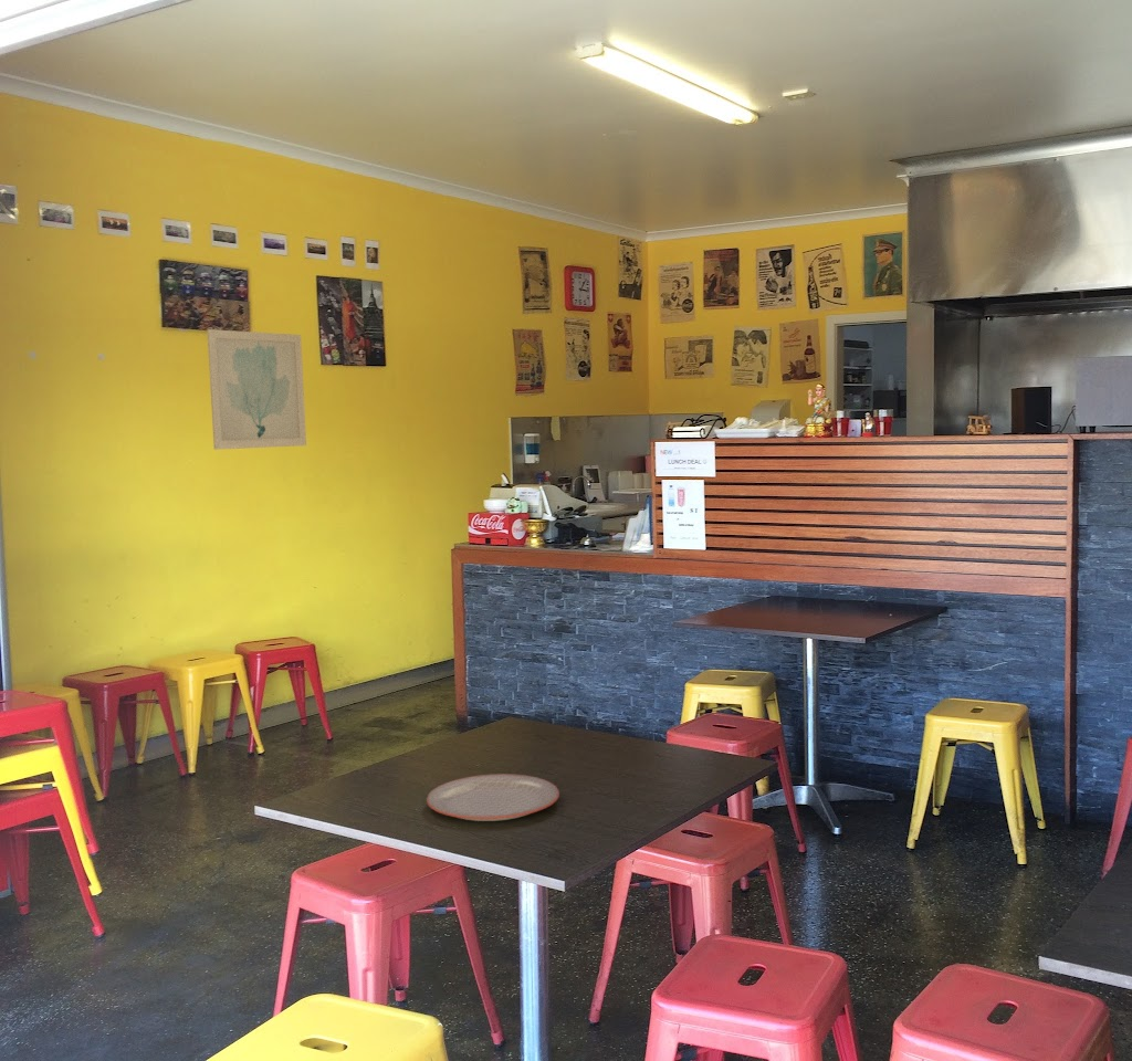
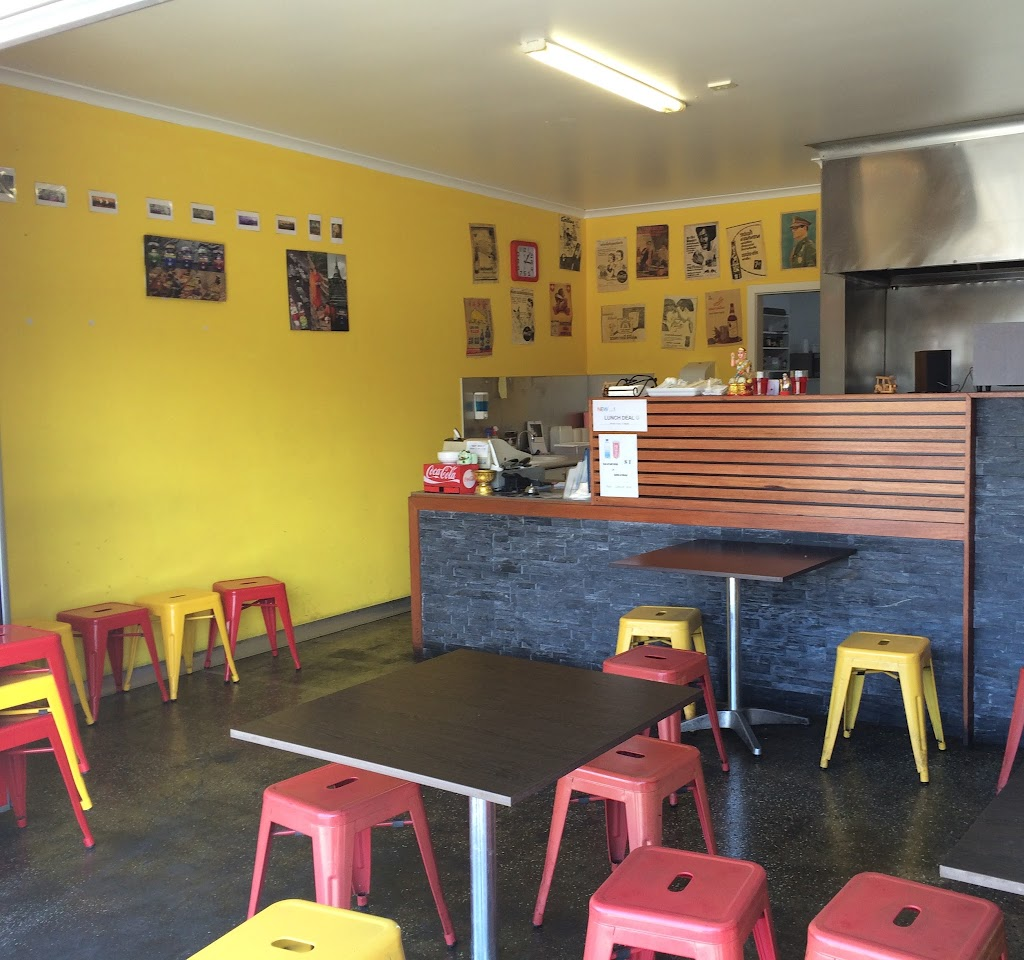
- plate [426,773,560,822]
- wall art [206,328,307,451]
